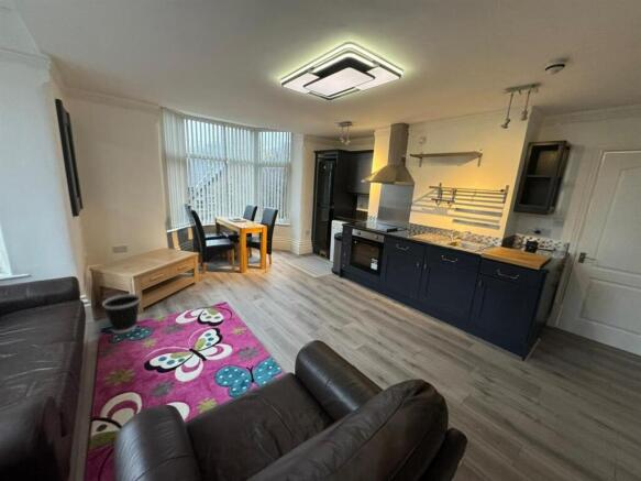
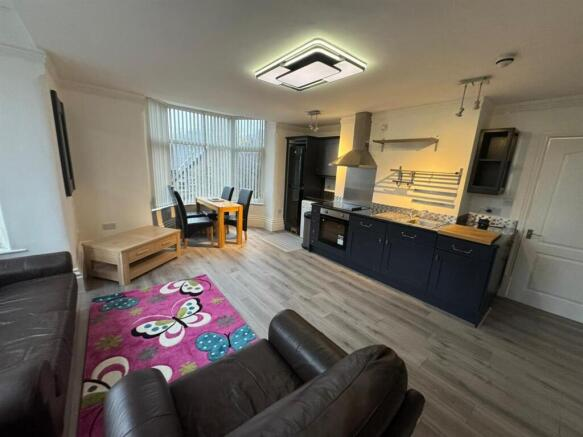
- wastebasket [101,293,142,335]
